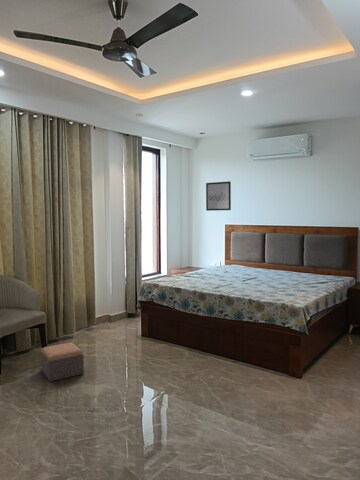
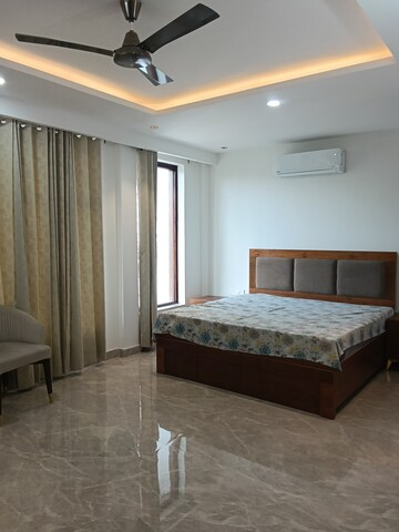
- footstool [40,341,85,383]
- wall art [205,180,232,212]
